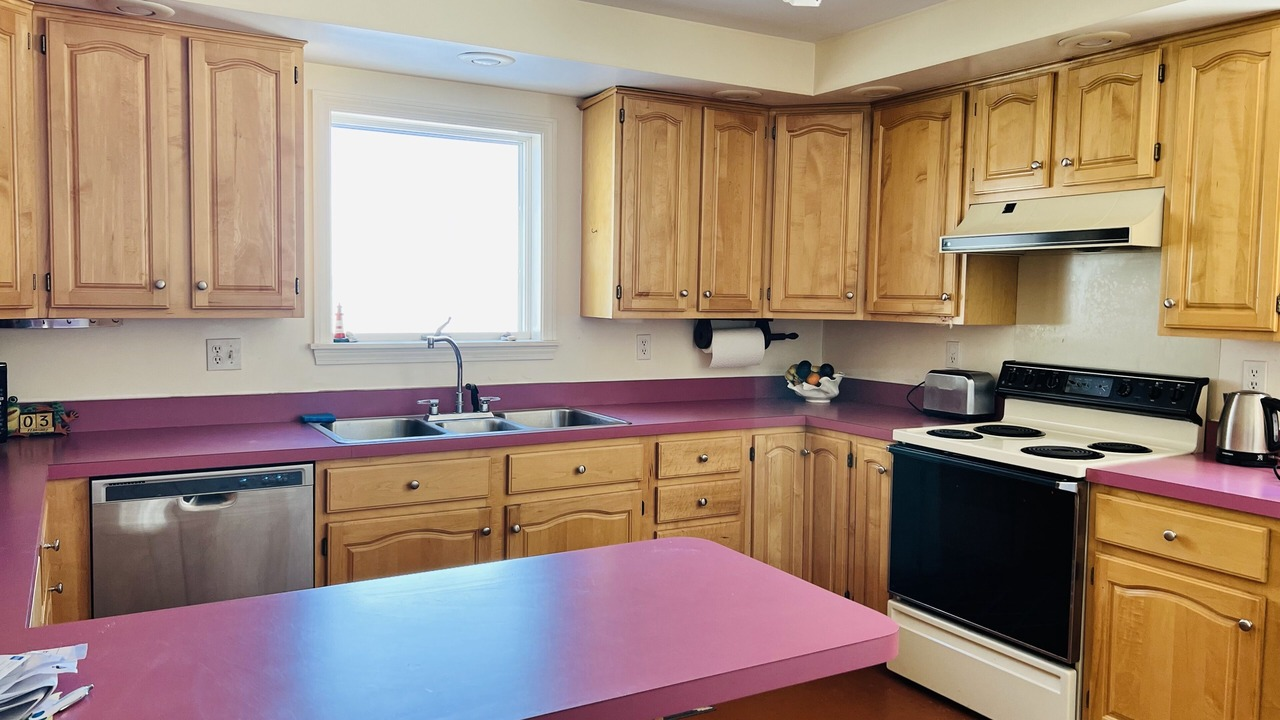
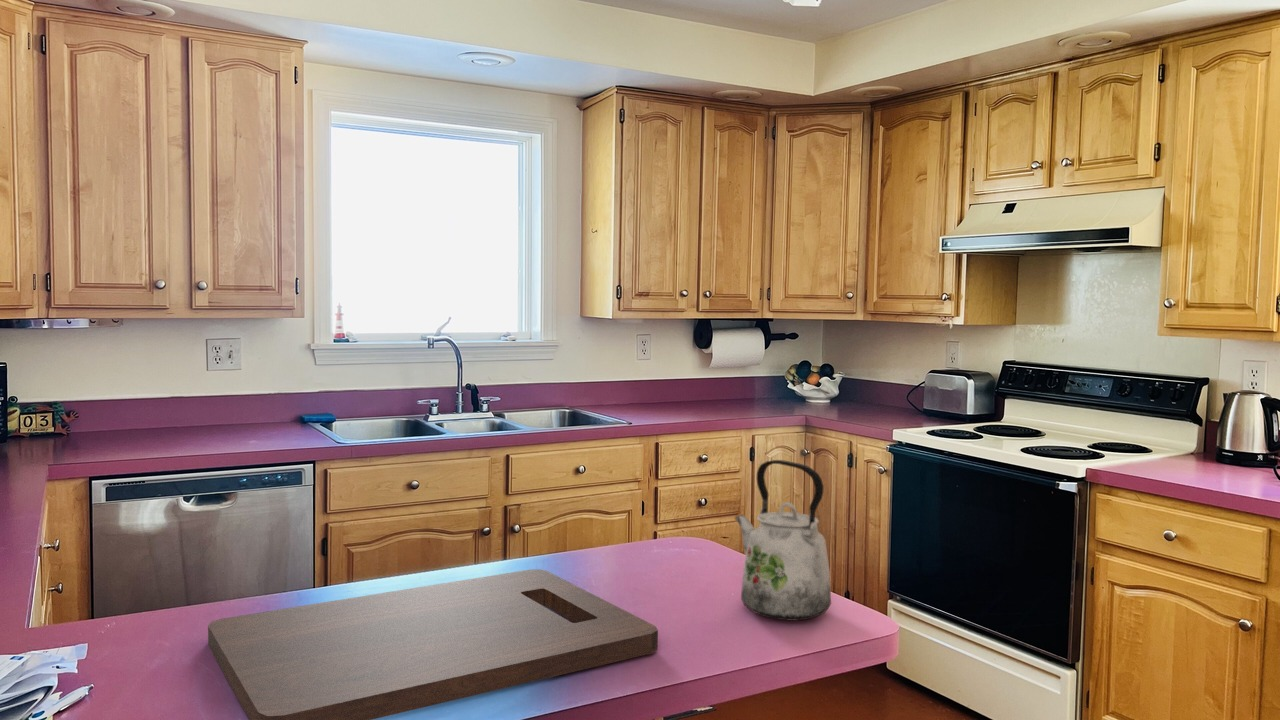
+ cutting board [207,568,659,720]
+ kettle [734,459,832,621]
